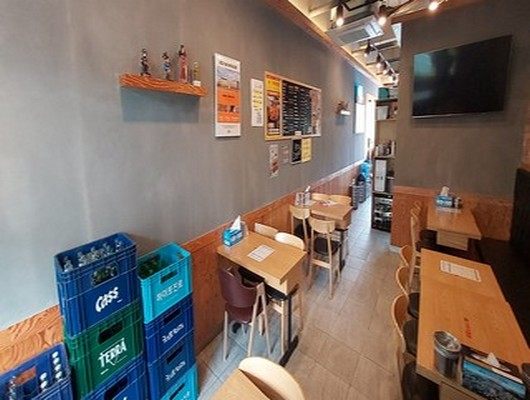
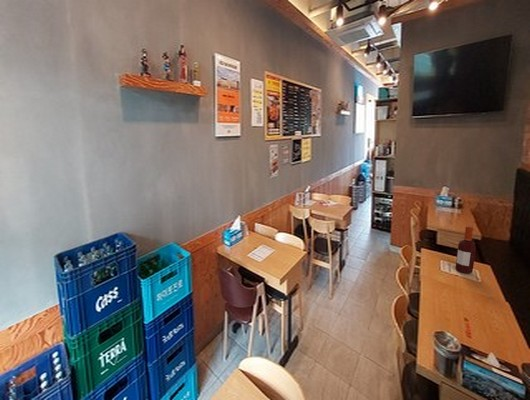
+ bottle [454,225,477,274]
